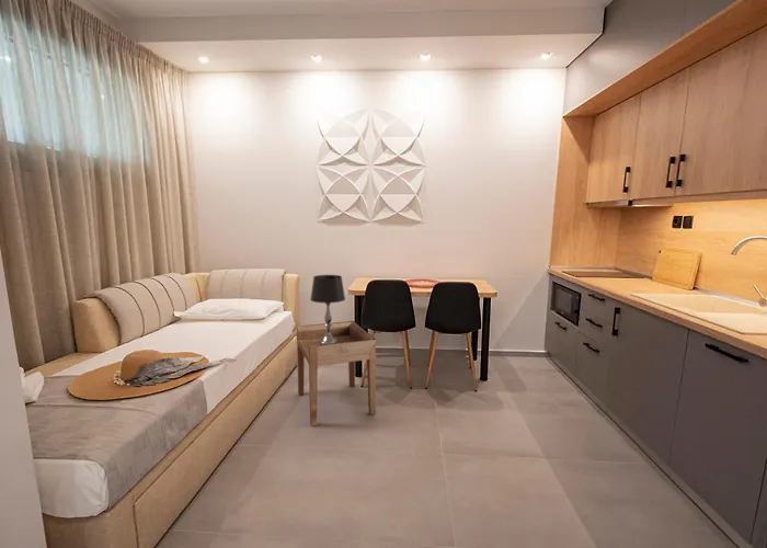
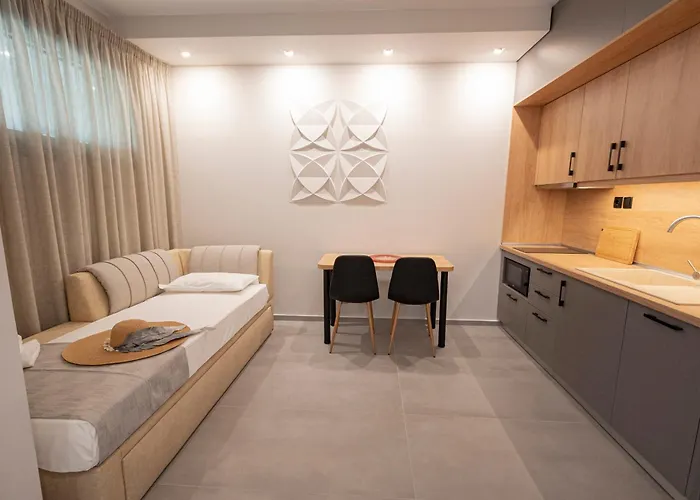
- side table [296,320,377,427]
- table lamp [309,274,346,344]
